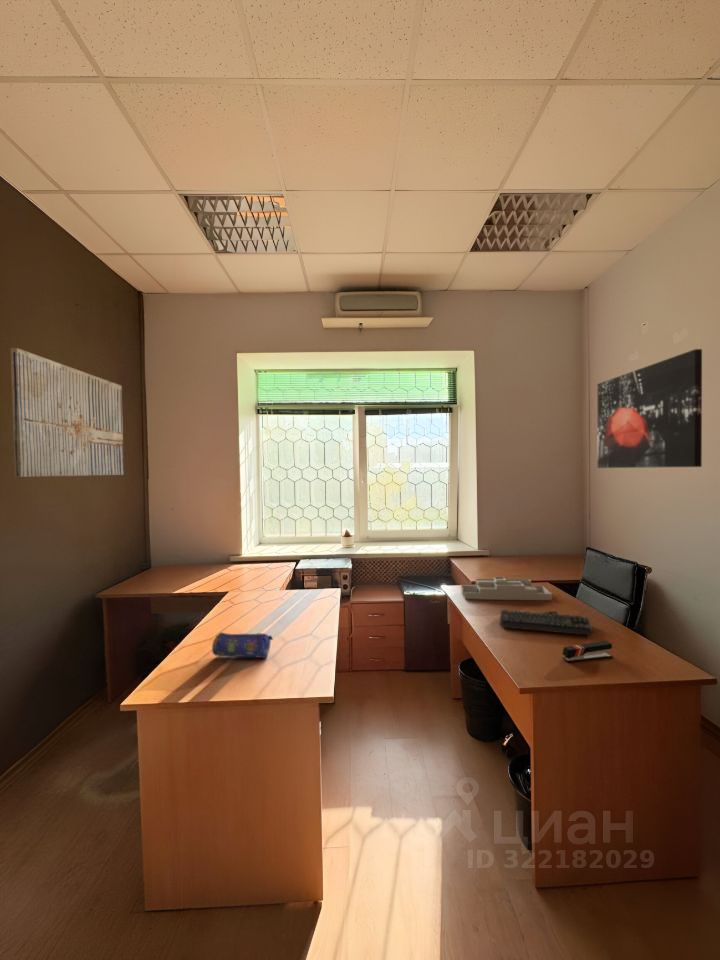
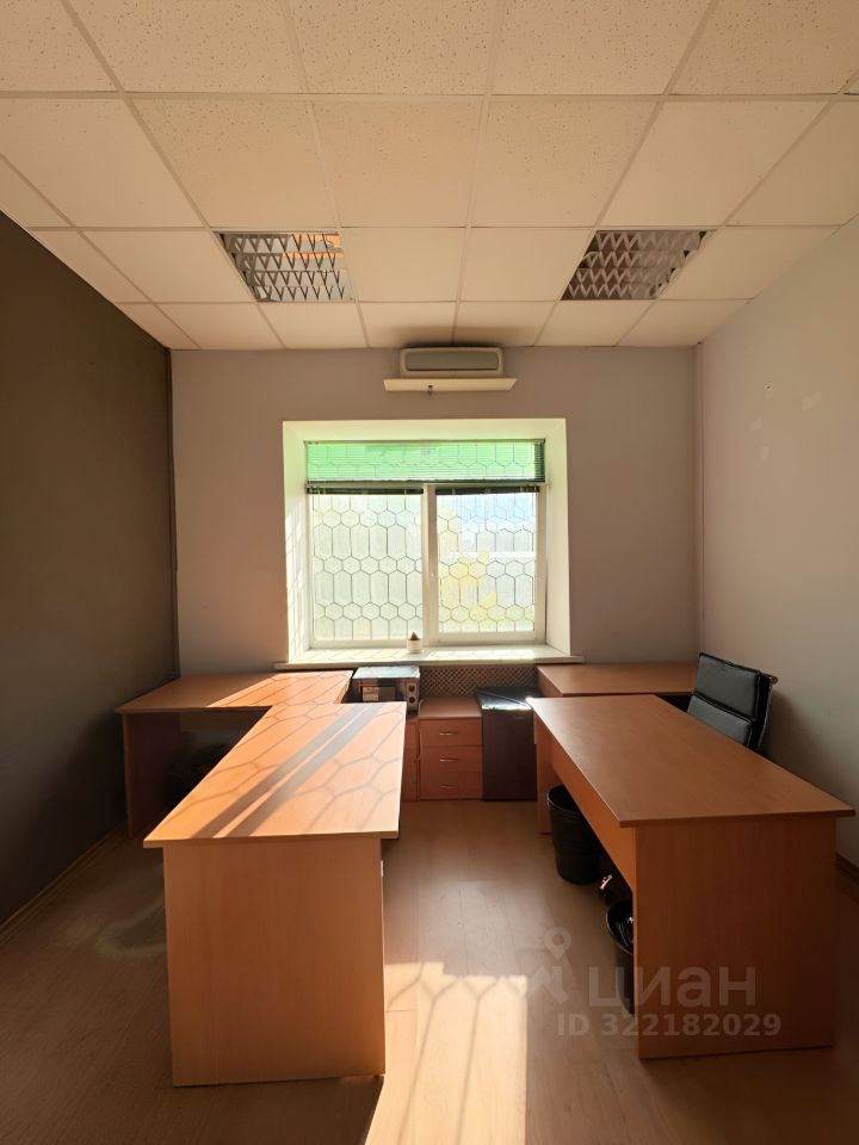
- pencil case [211,632,274,659]
- stapler [561,640,614,663]
- wall art [596,348,703,469]
- keyboard [499,608,594,636]
- desk organizer [460,576,553,601]
- wall art [10,347,125,478]
